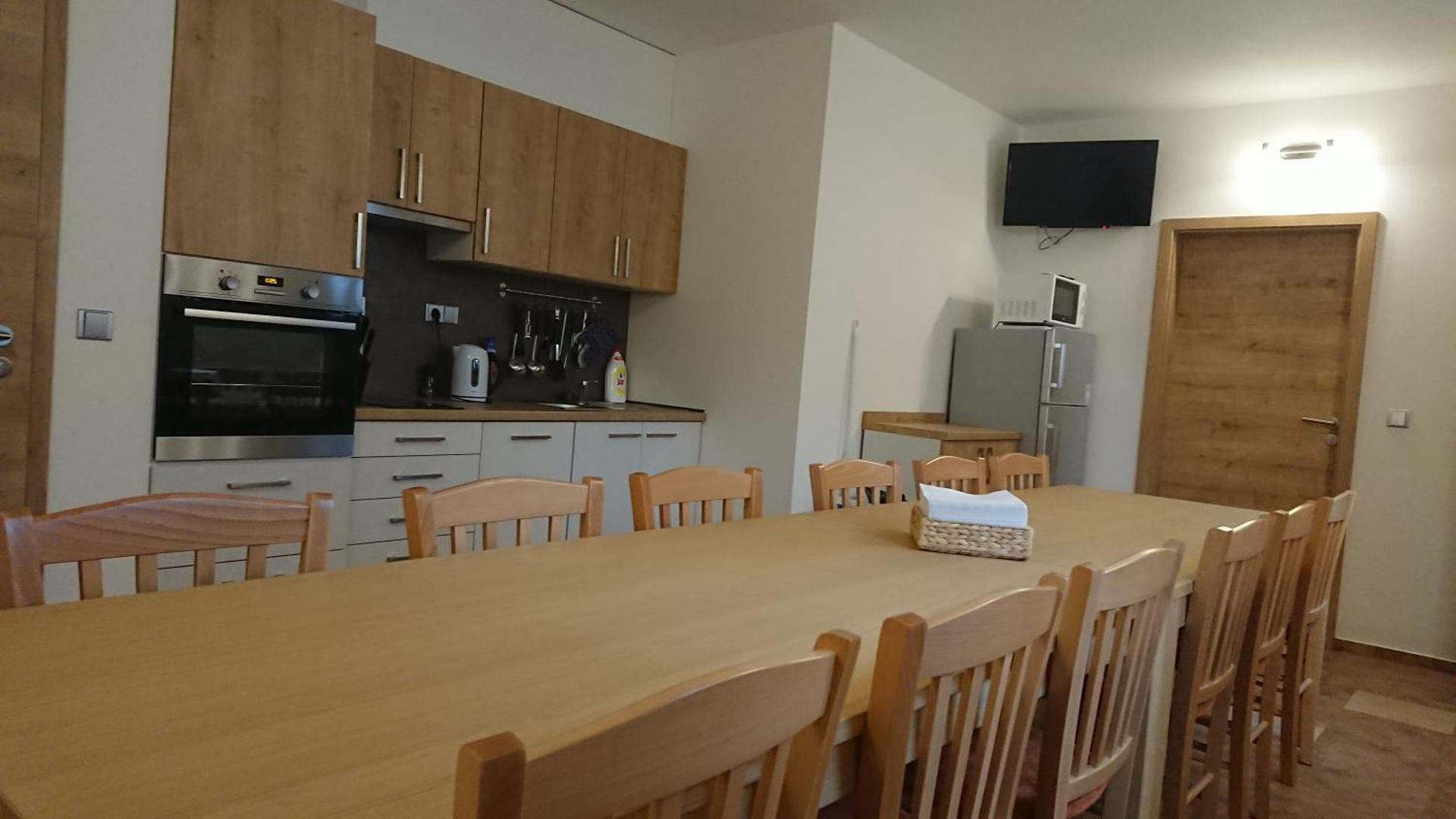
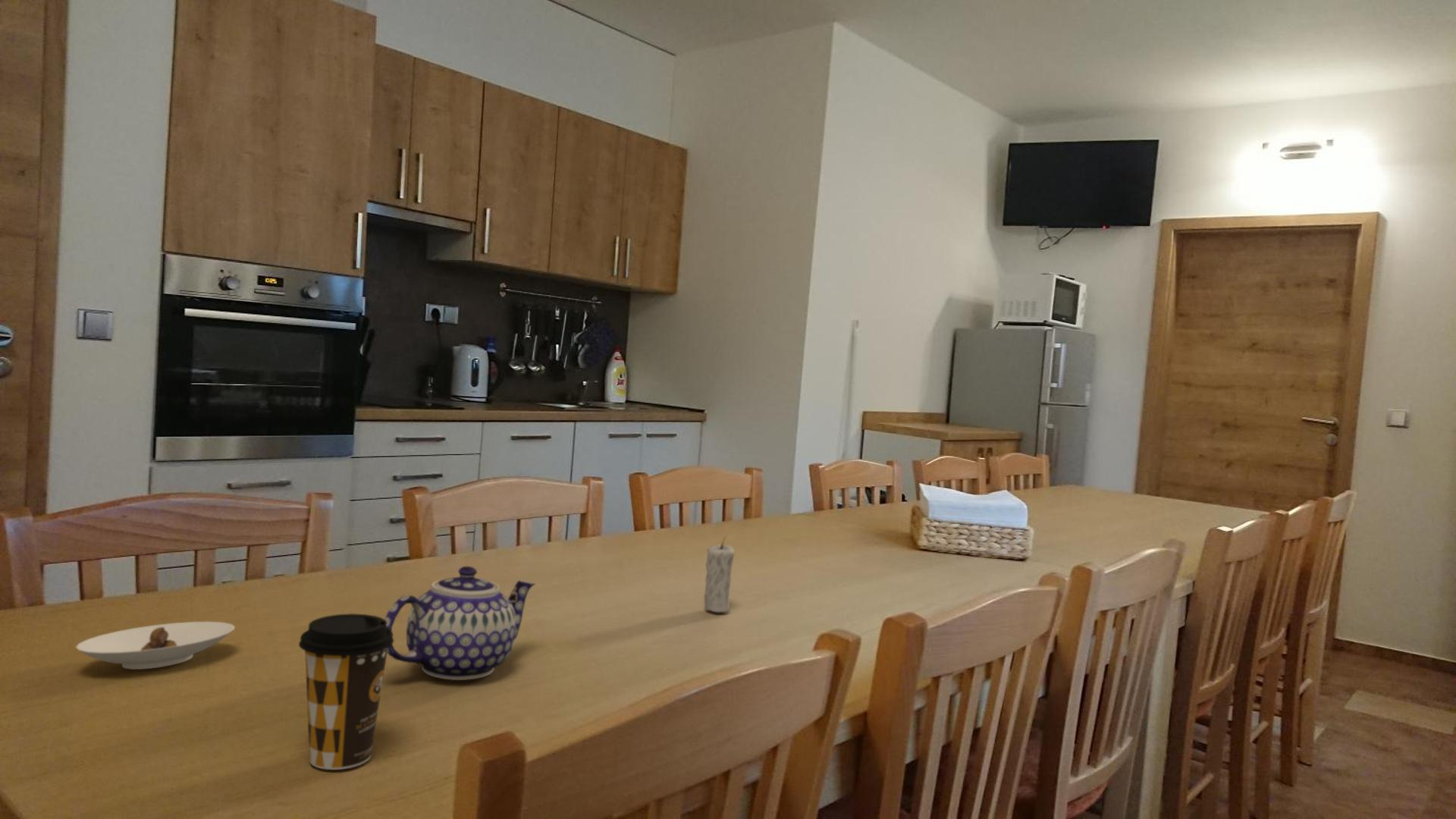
+ saucer [75,621,236,670]
+ teapot [384,566,536,681]
+ candle [703,533,736,613]
+ coffee cup [298,613,394,770]
